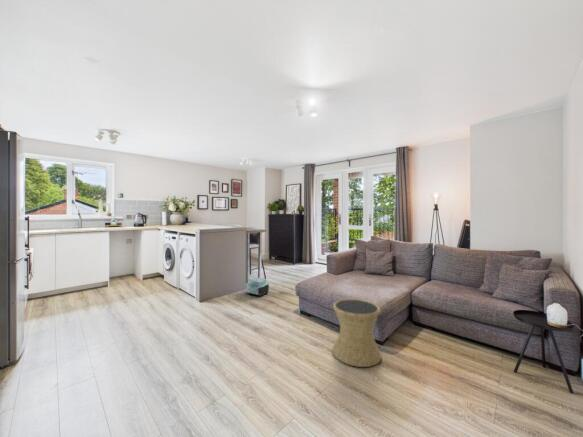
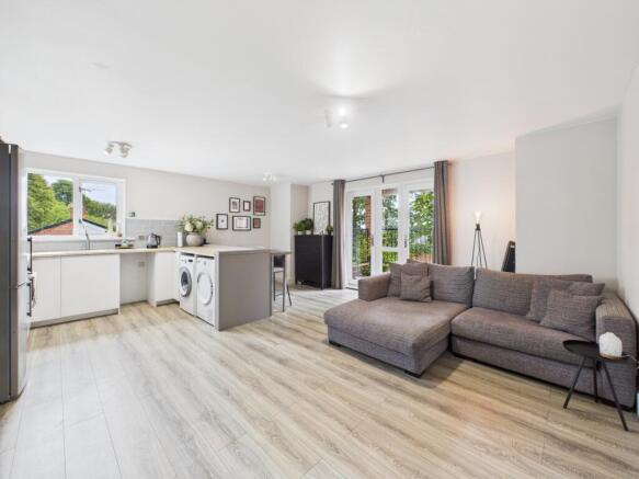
- backpack [245,277,270,297]
- side table [331,298,382,368]
